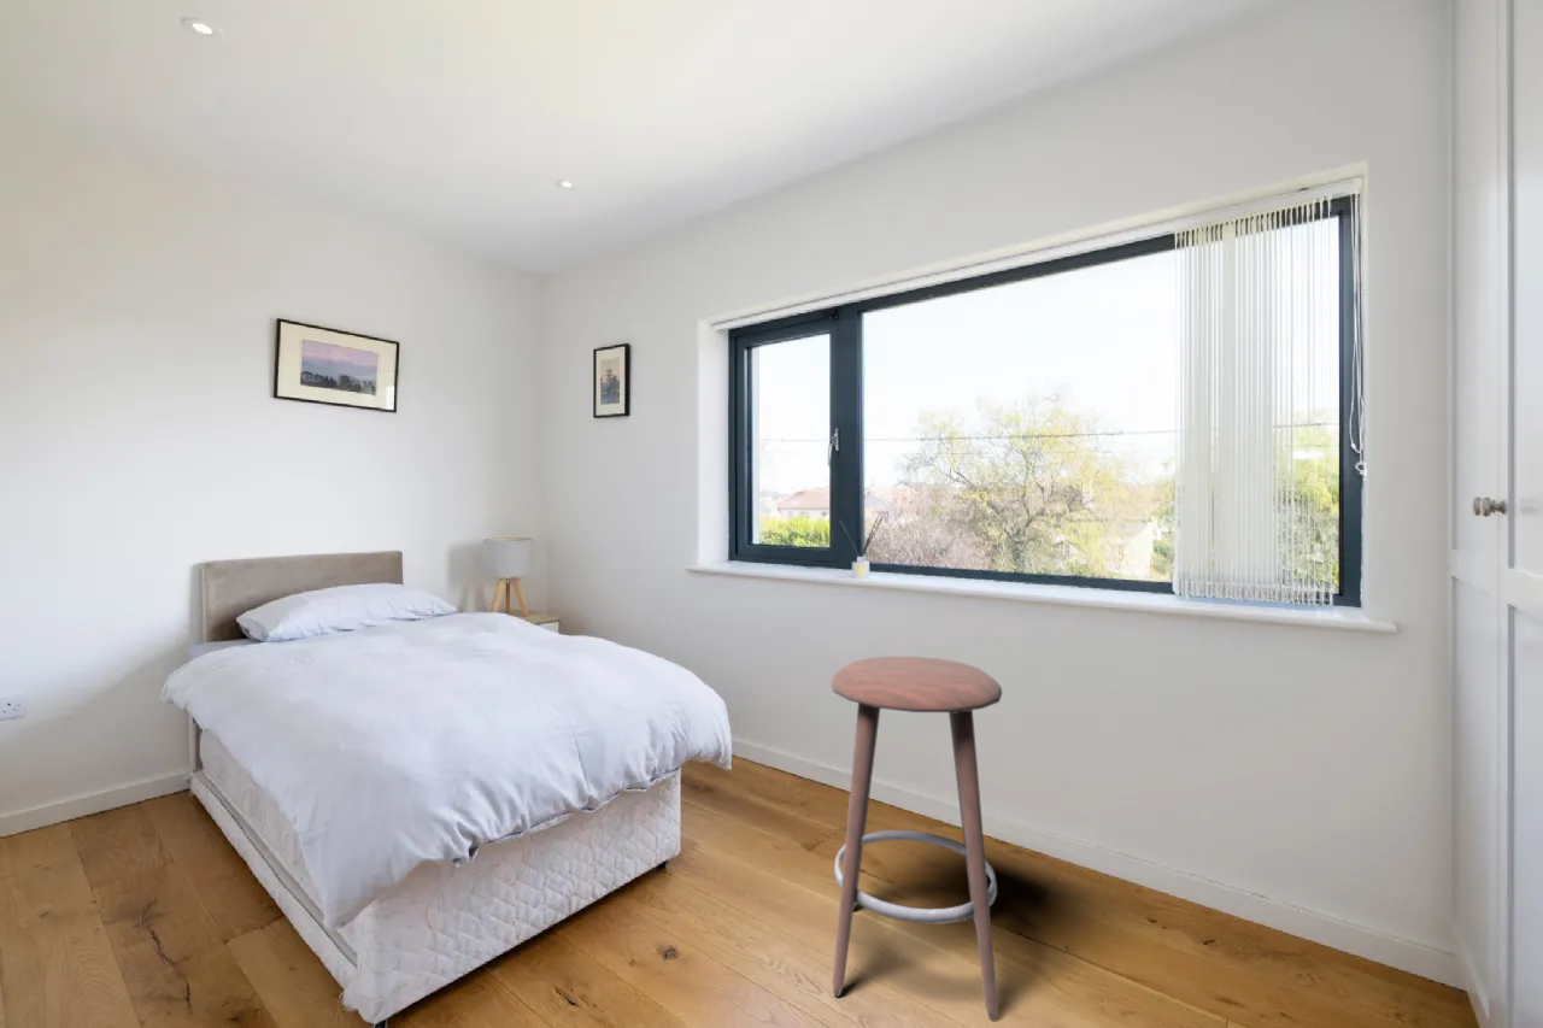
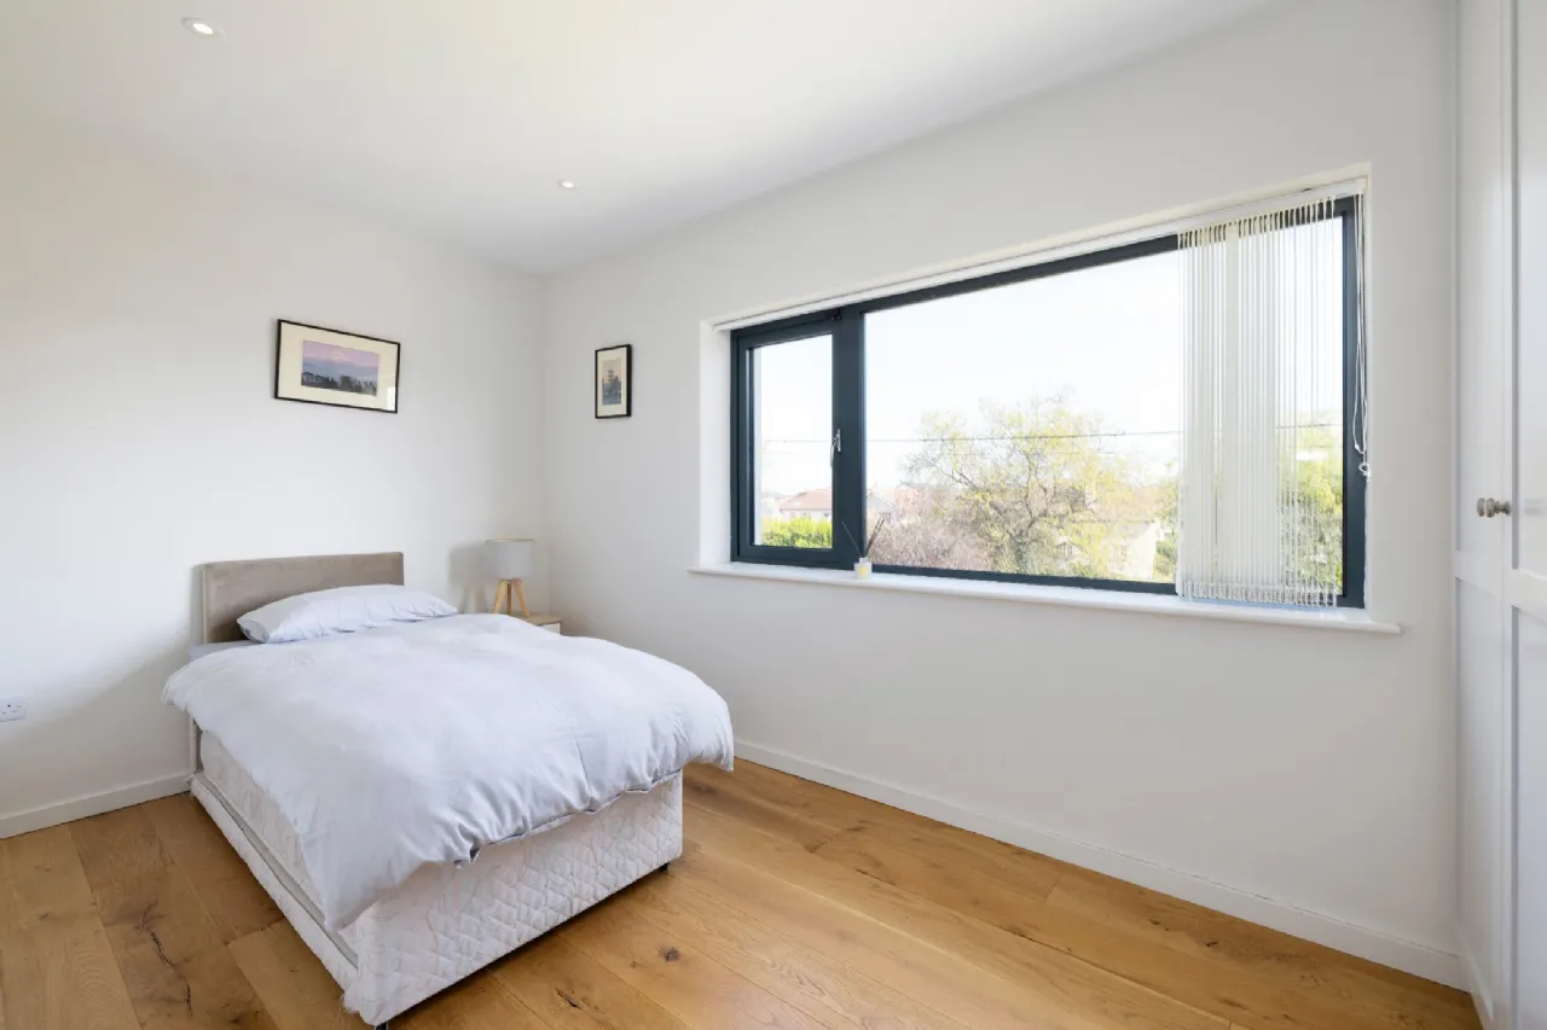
- stool [829,656,1003,1021]
